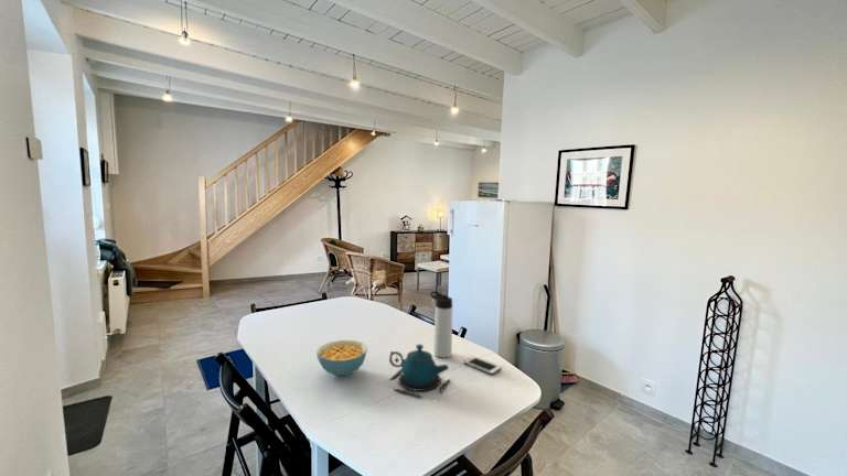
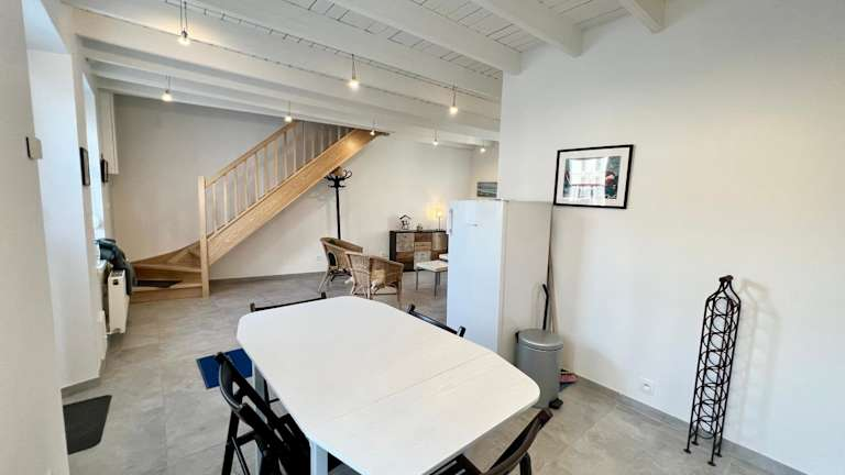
- cereal bowl [315,339,368,377]
- cell phone [463,356,503,376]
- thermos bottle [429,291,453,359]
- teapot [388,344,452,399]
